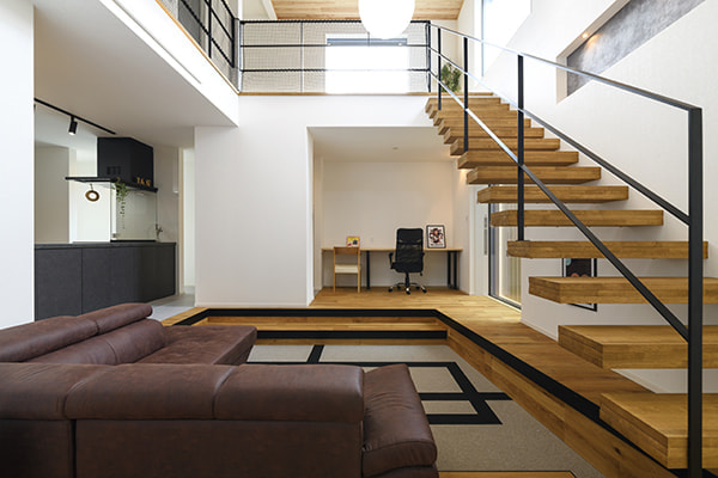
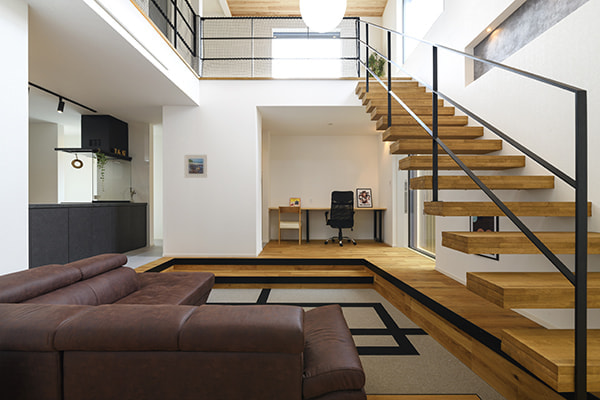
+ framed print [184,154,209,179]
